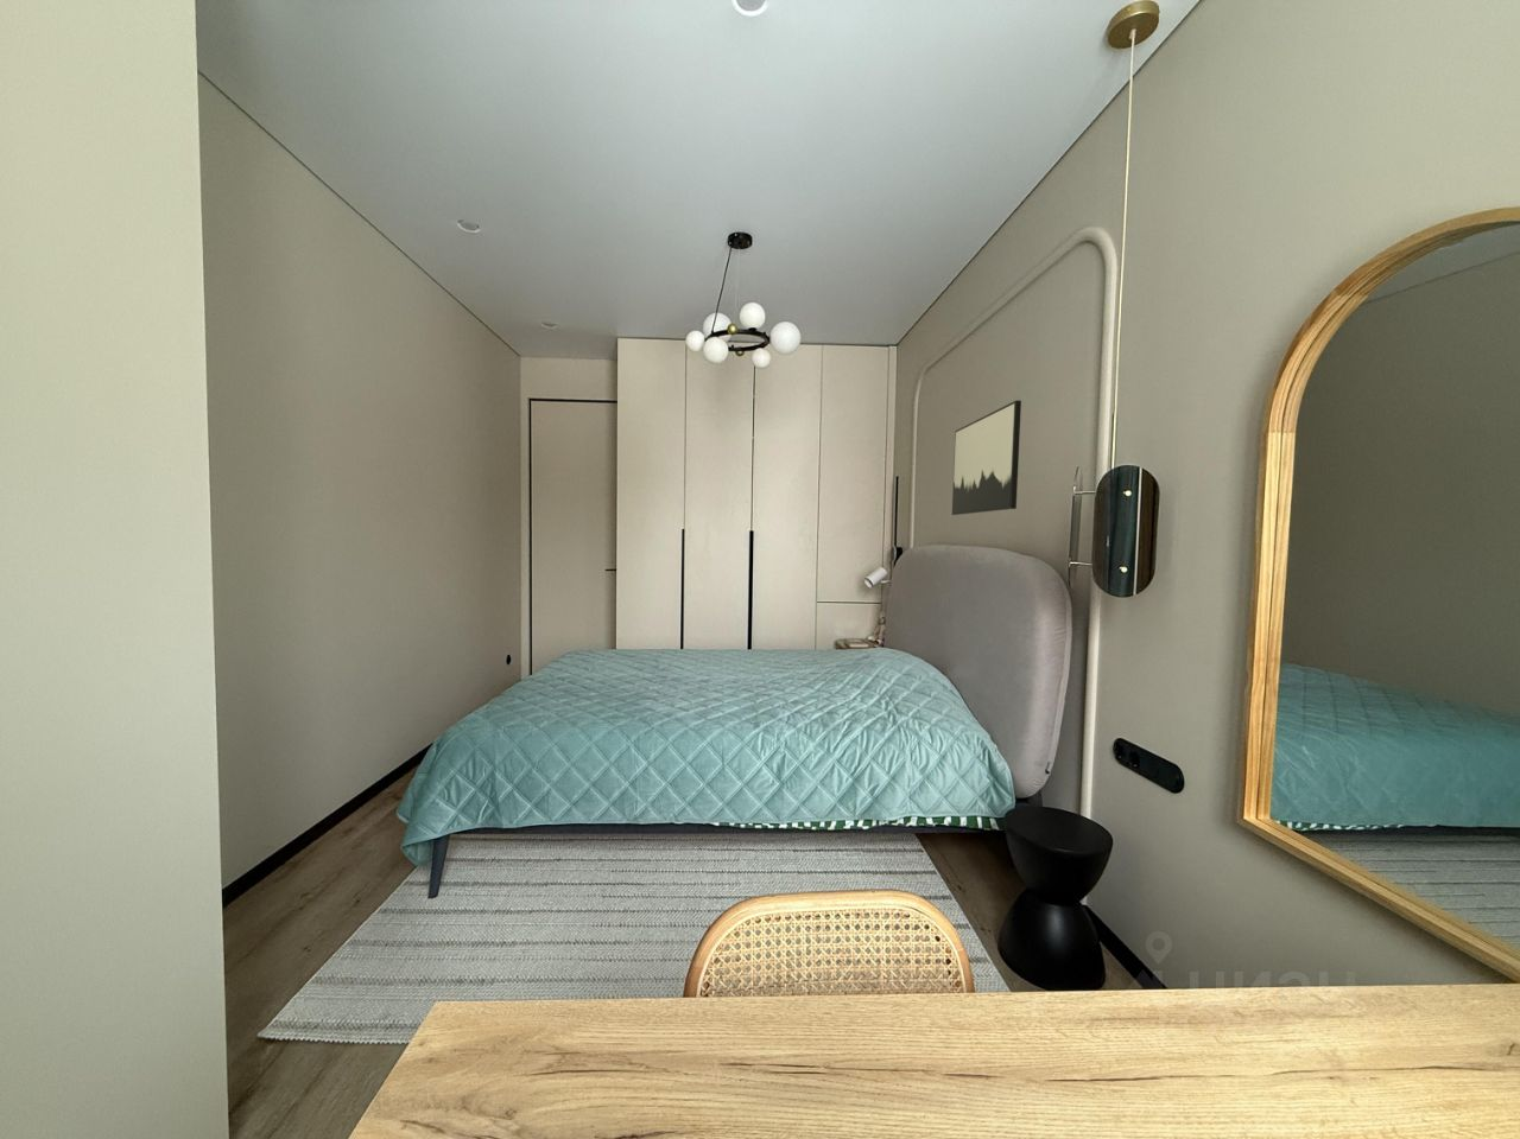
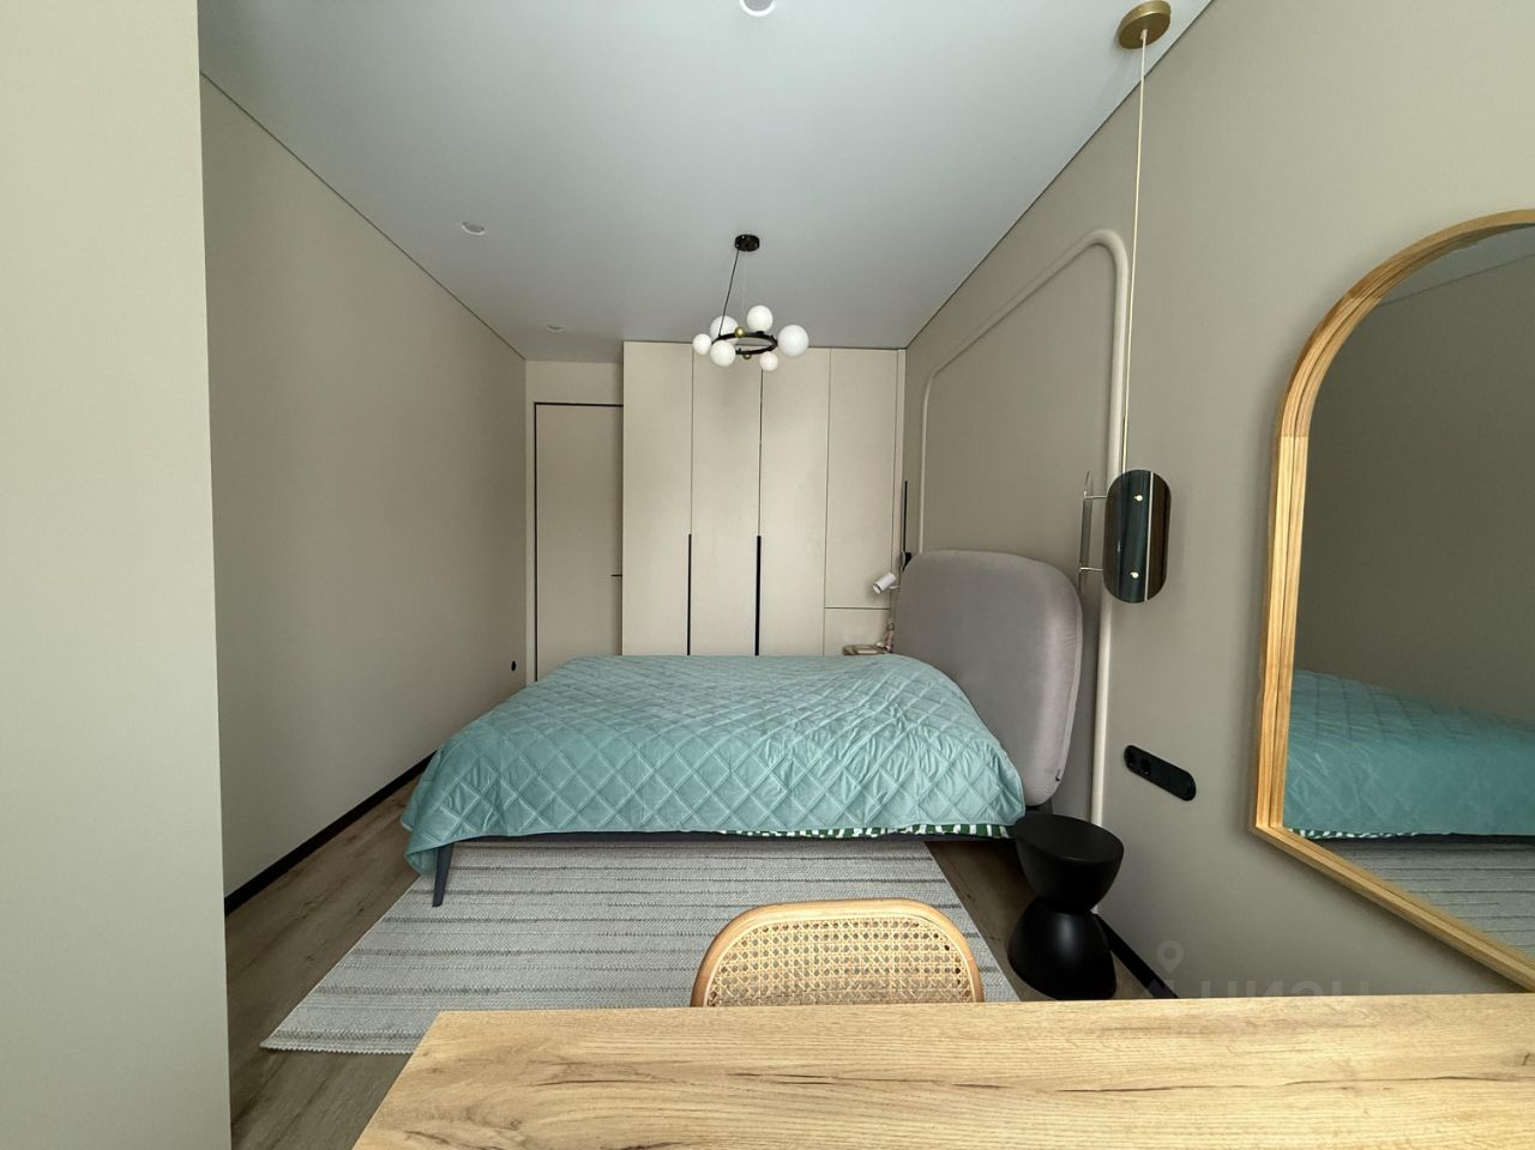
- wall art [951,398,1022,516]
